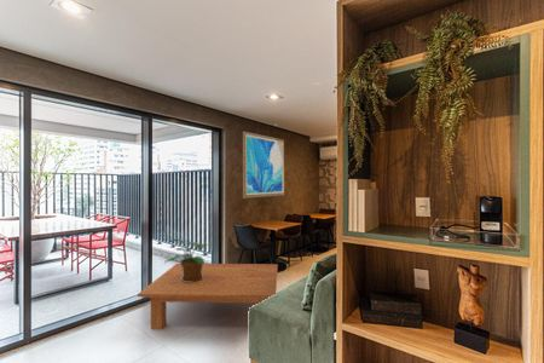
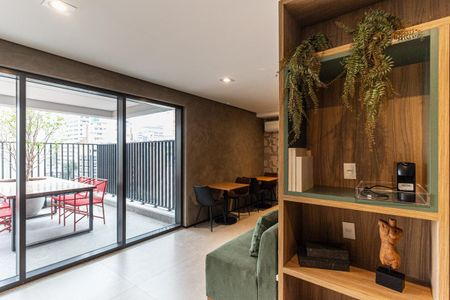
- potted plant [163,237,209,282]
- coffee table [137,263,279,330]
- wall art [242,131,285,200]
